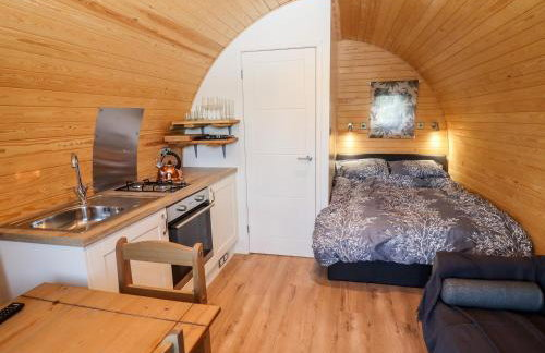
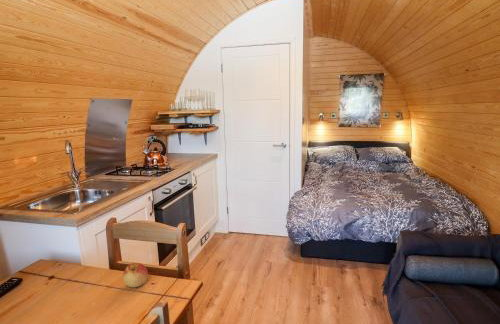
+ apple [122,262,149,288]
